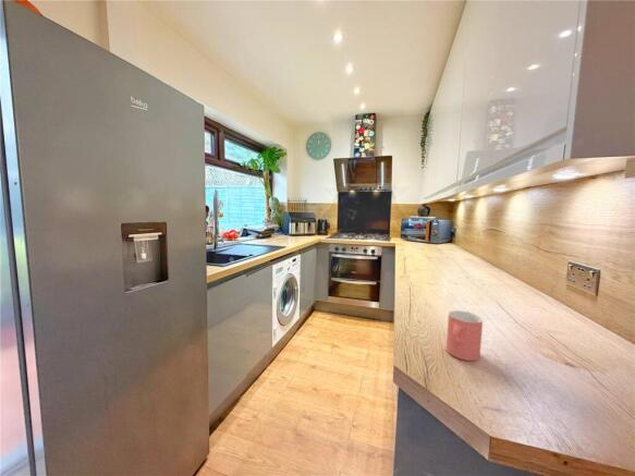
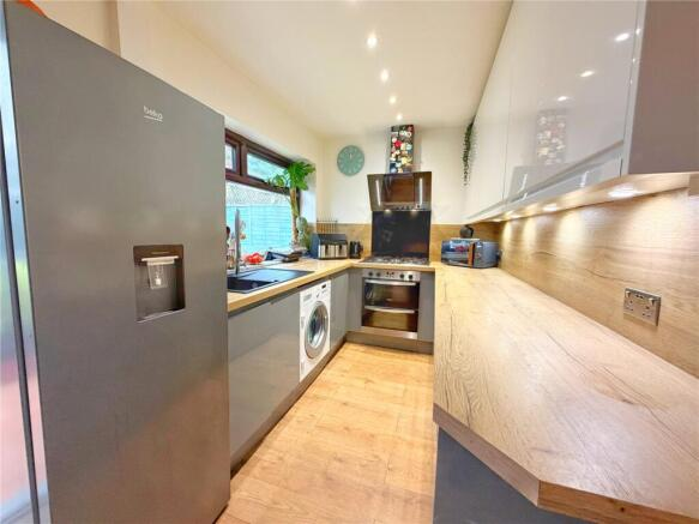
- cup [445,309,484,362]
